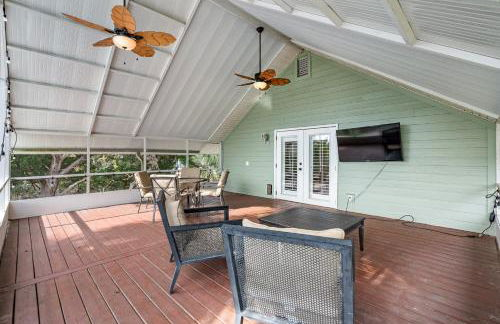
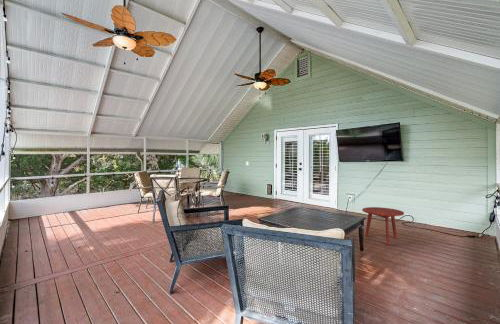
+ side table [361,206,405,246]
